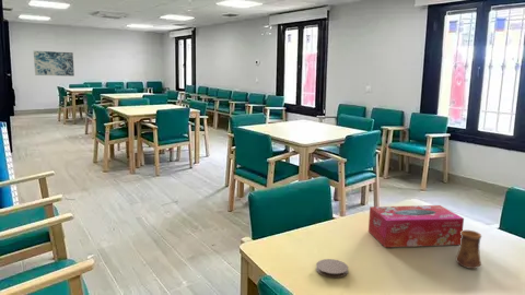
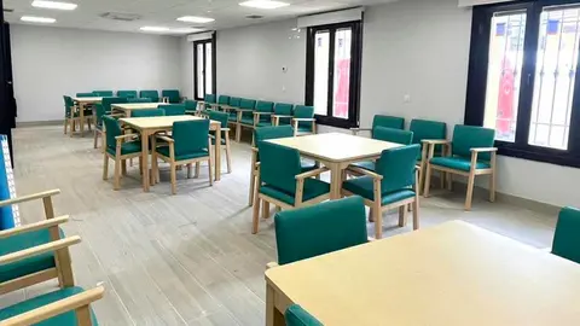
- wall art [33,50,75,78]
- tissue box [368,204,465,248]
- cup [455,229,482,270]
- coaster [315,258,349,279]
